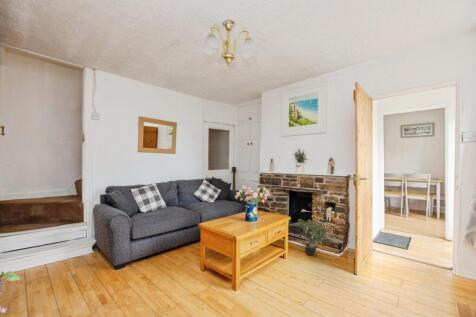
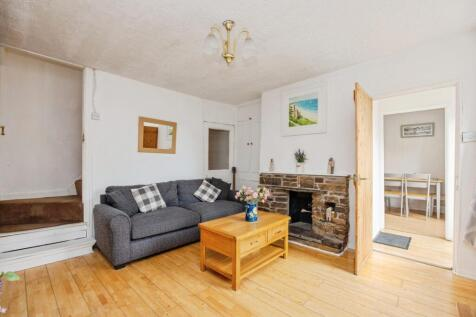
- potted plant [297,219,329,257]
